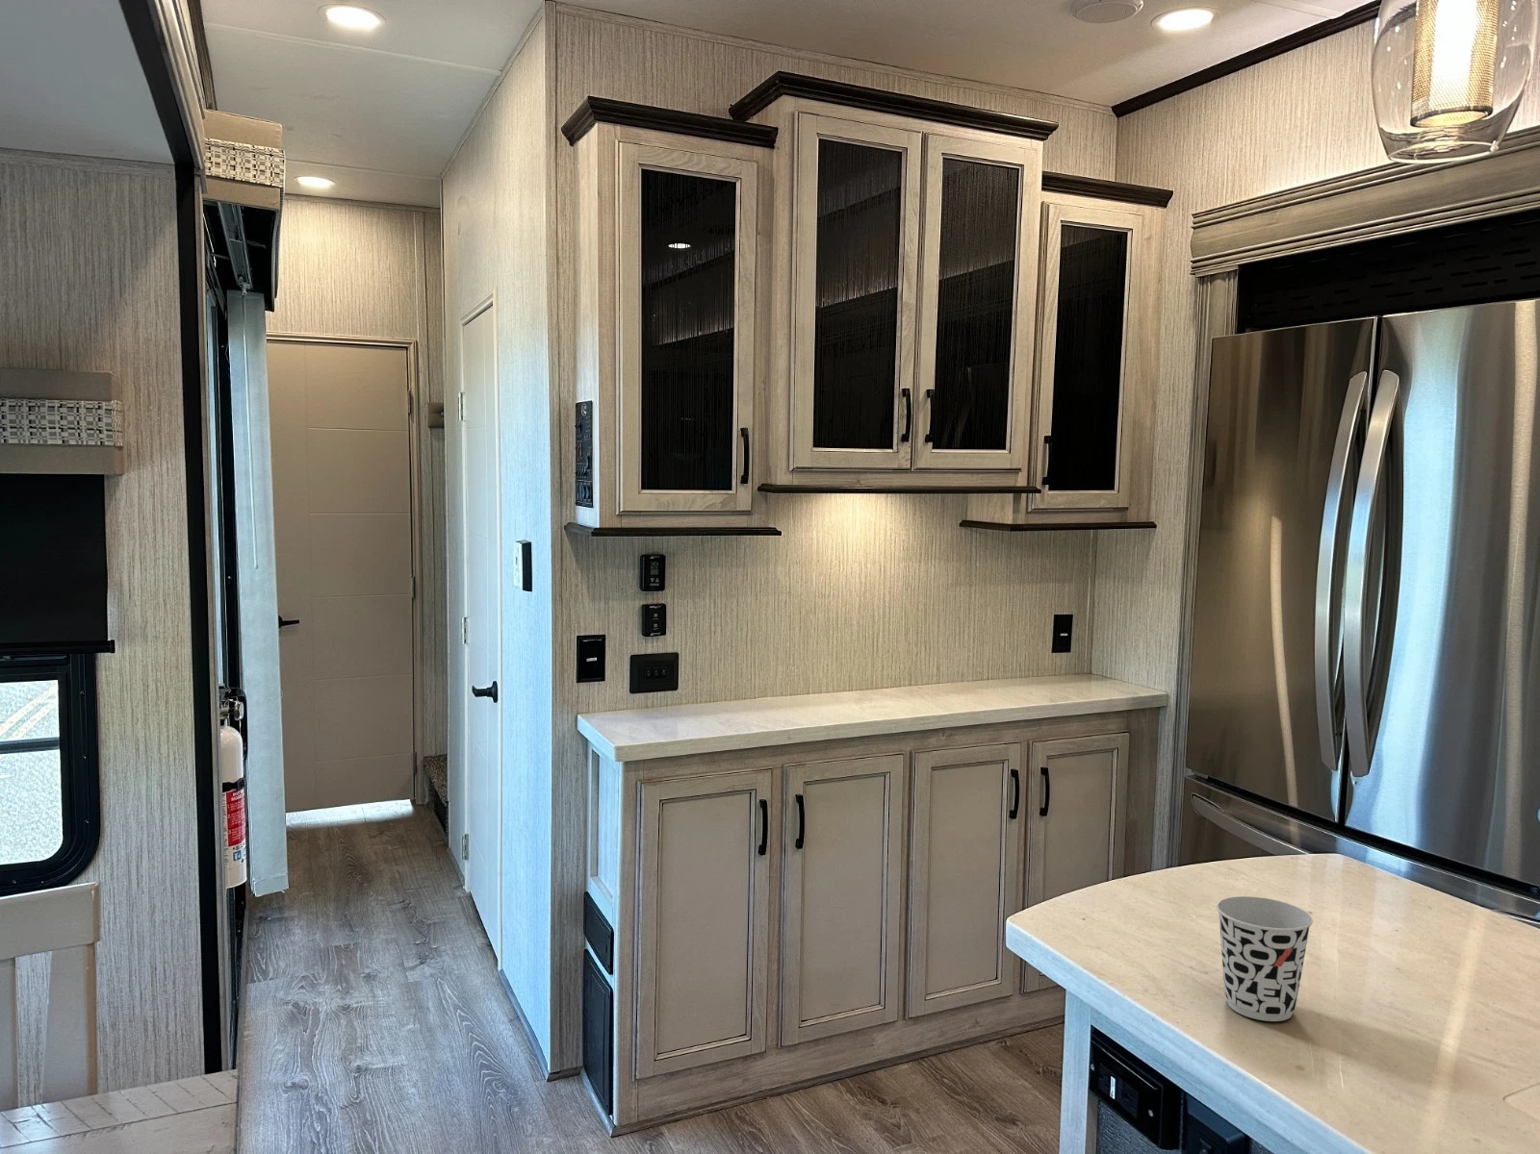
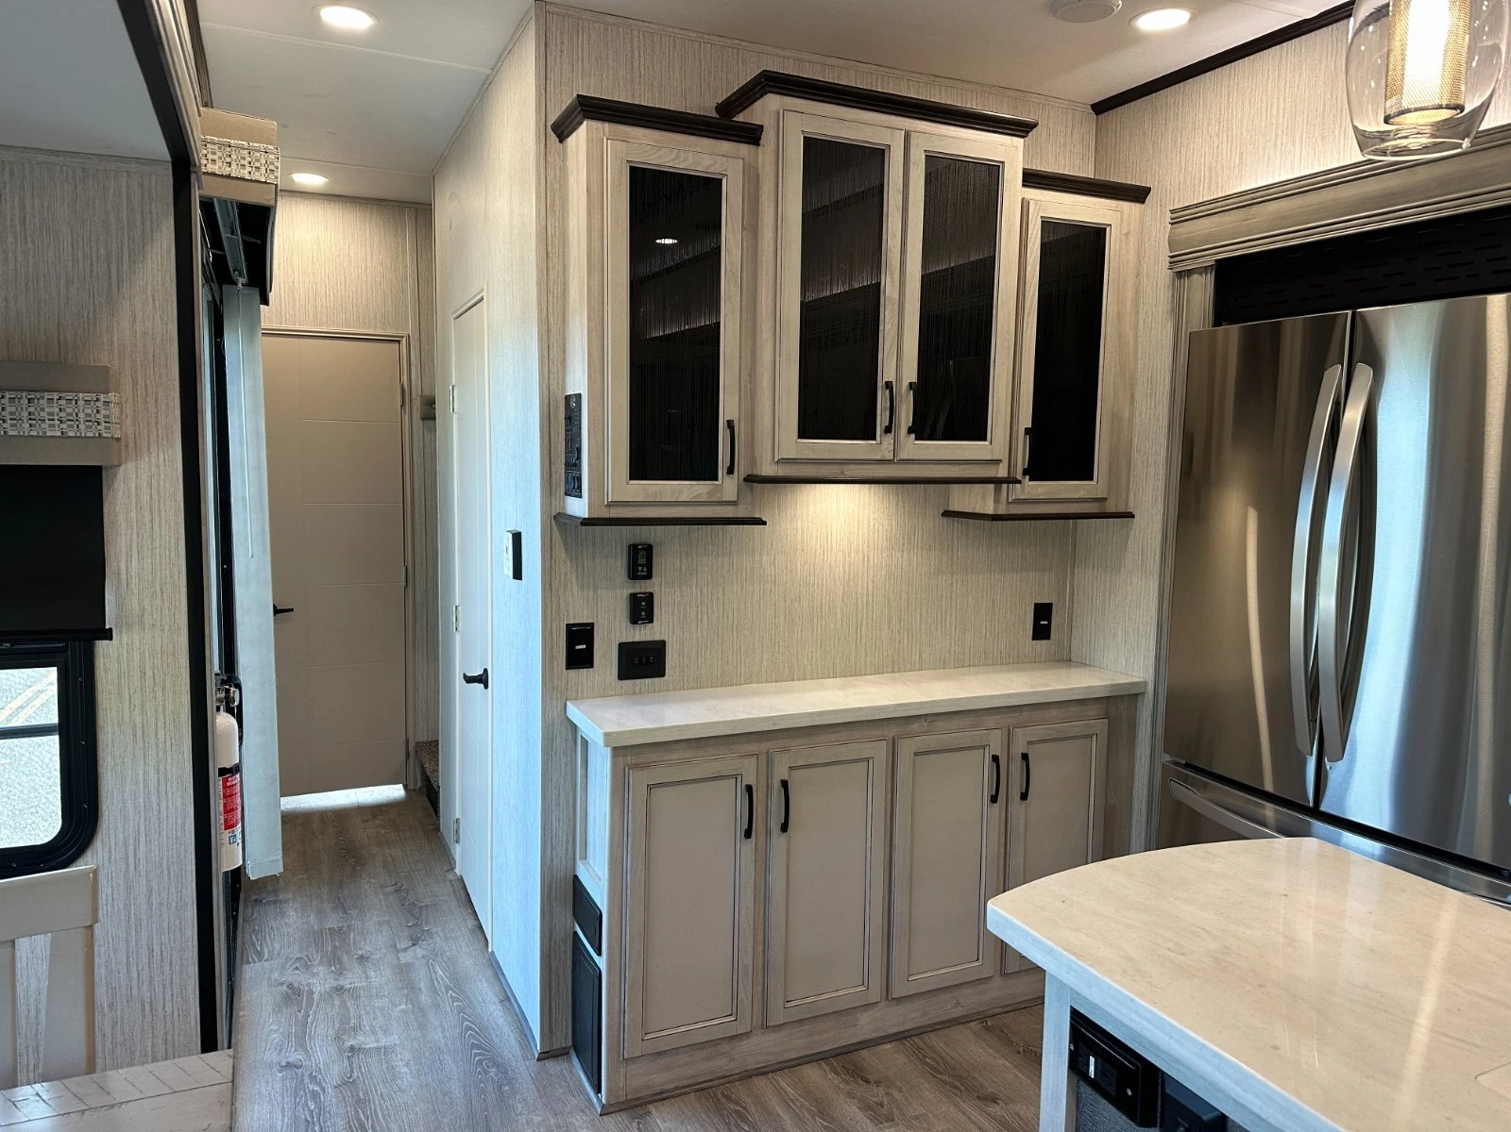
- cup [1216,896,1313,1022]
